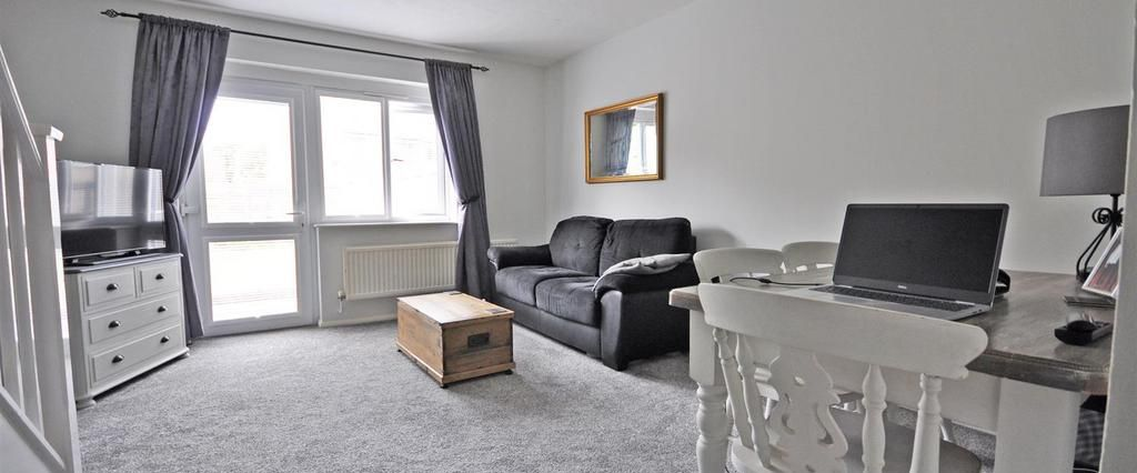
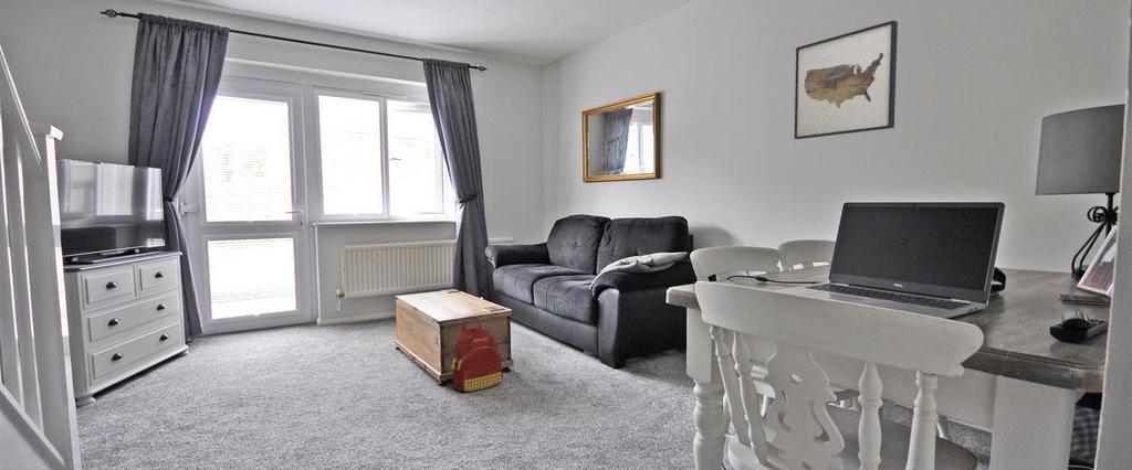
+ wall art [794,19,899,140]
+ backpack [451,317,504,394]
